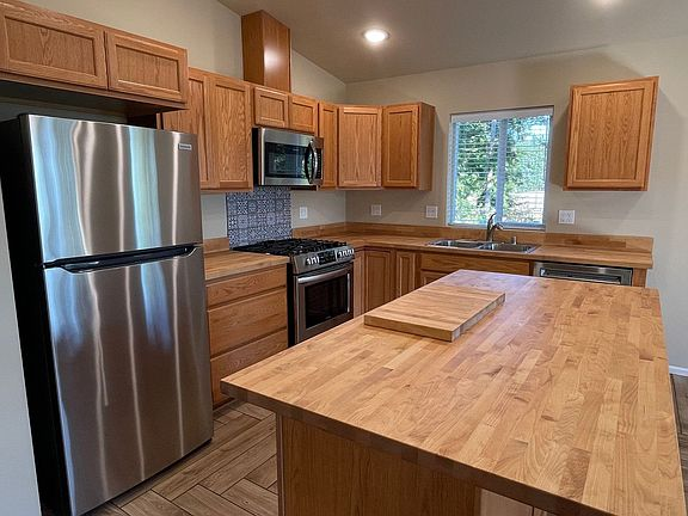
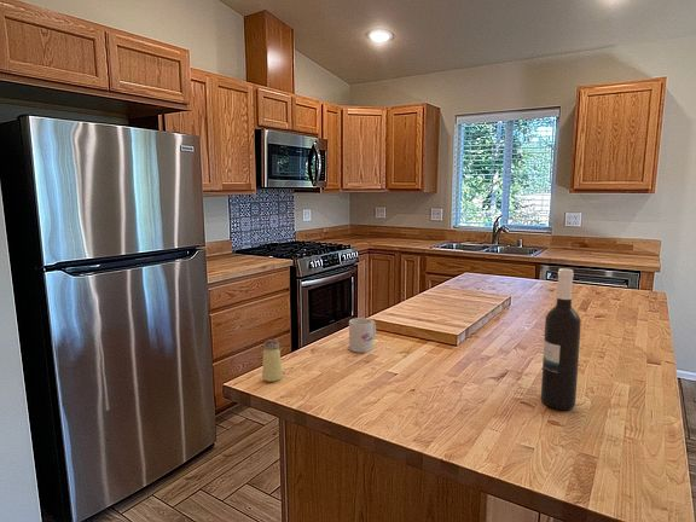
+ mug [348,317,377,354]
+ saltshaker [261,338,284,383]
+ wine bottle [540,267,582,411]
